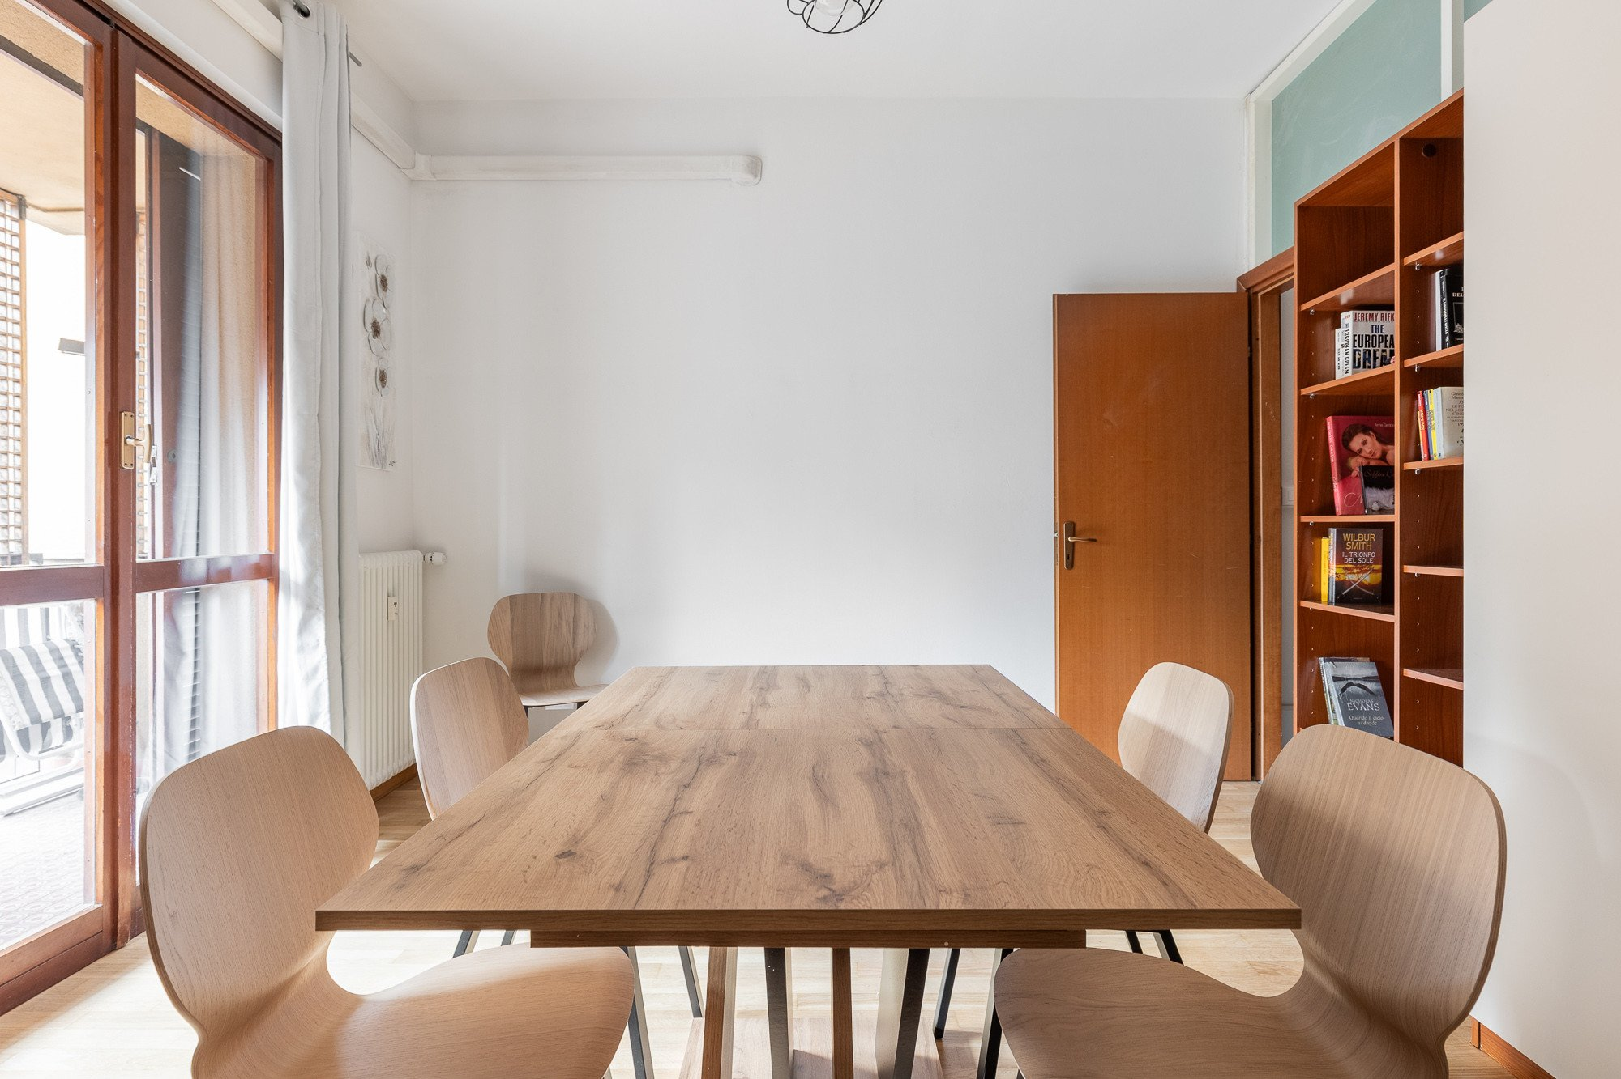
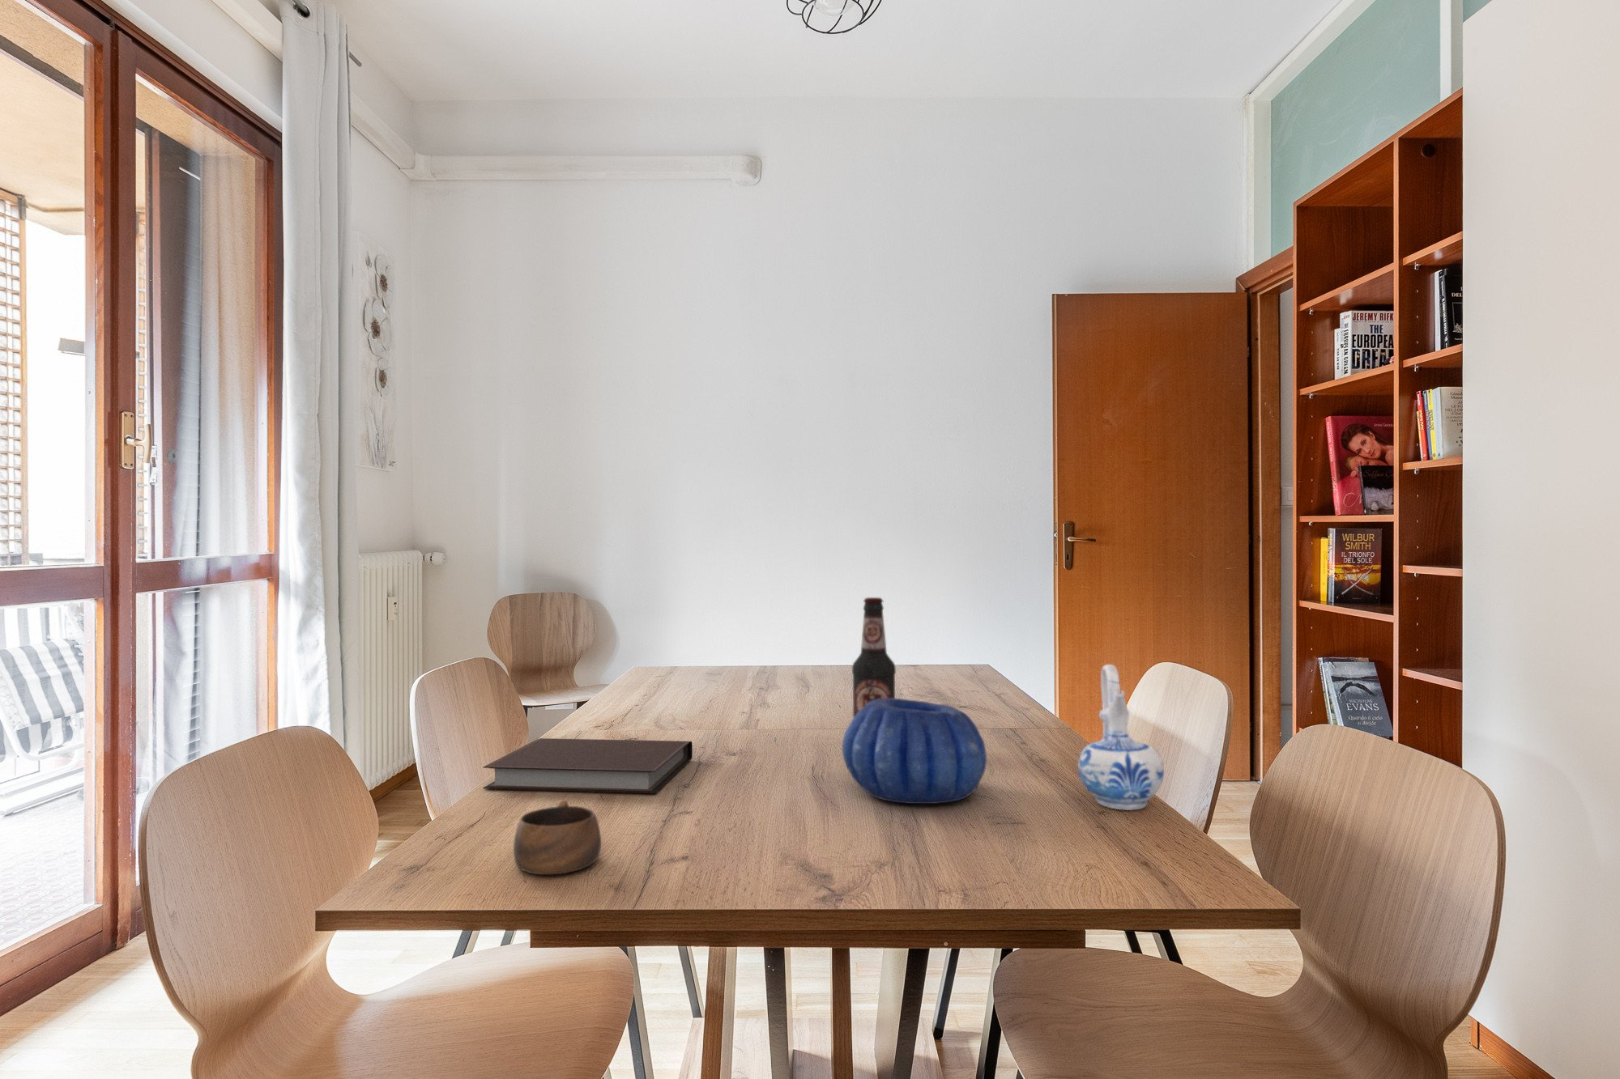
+ ceramic pitcher [1077,664,1165,812]
+ bottle [852,596,896,718]
+ decorative bowl [842,697,988,804]
+ cup [513,798,602,875]
+ notebook [482,737,694,794]
